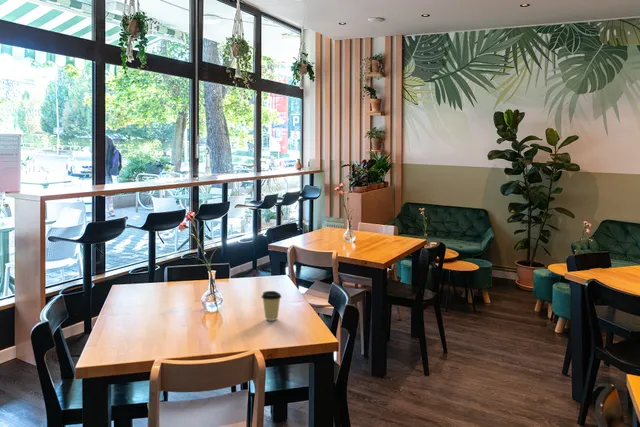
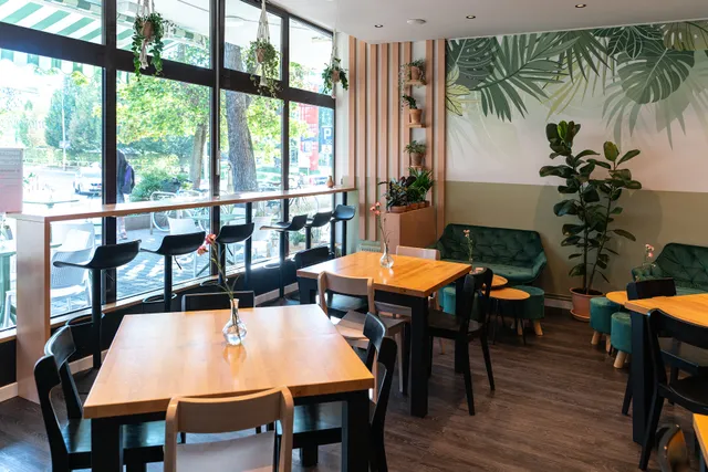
- coffee cup [260,290,282,322]
